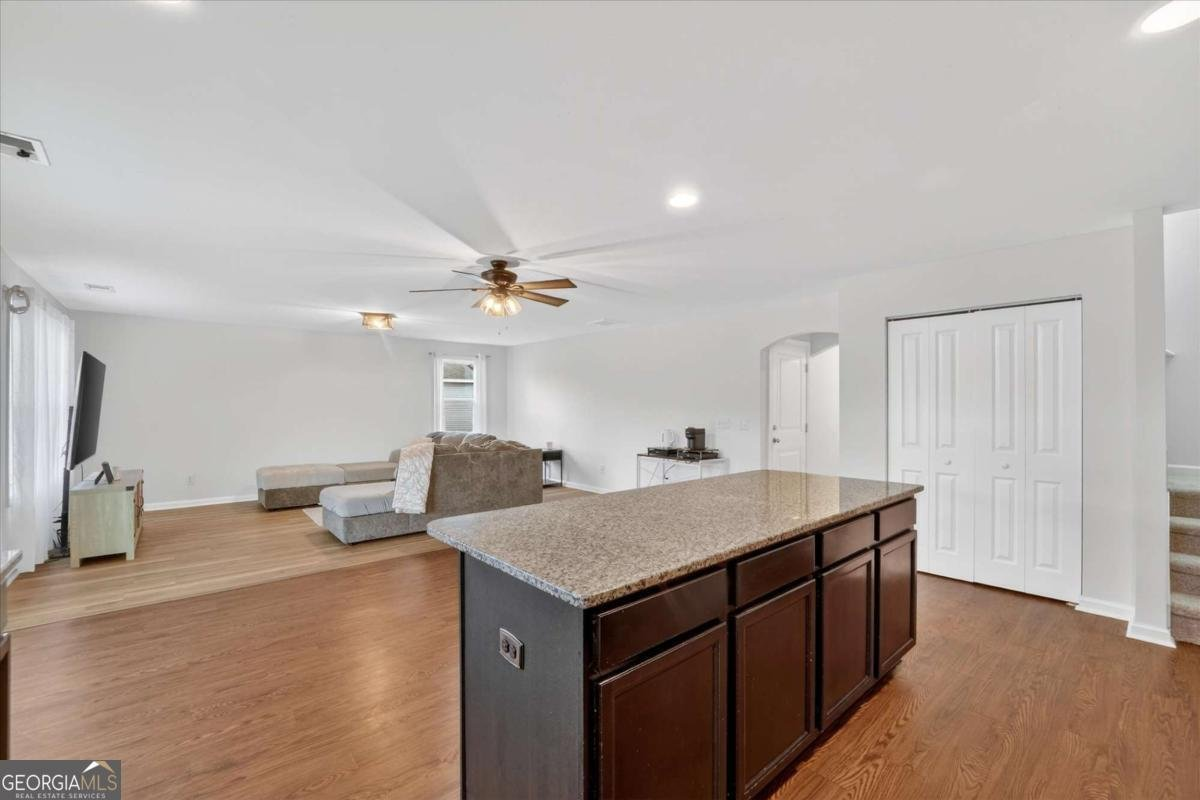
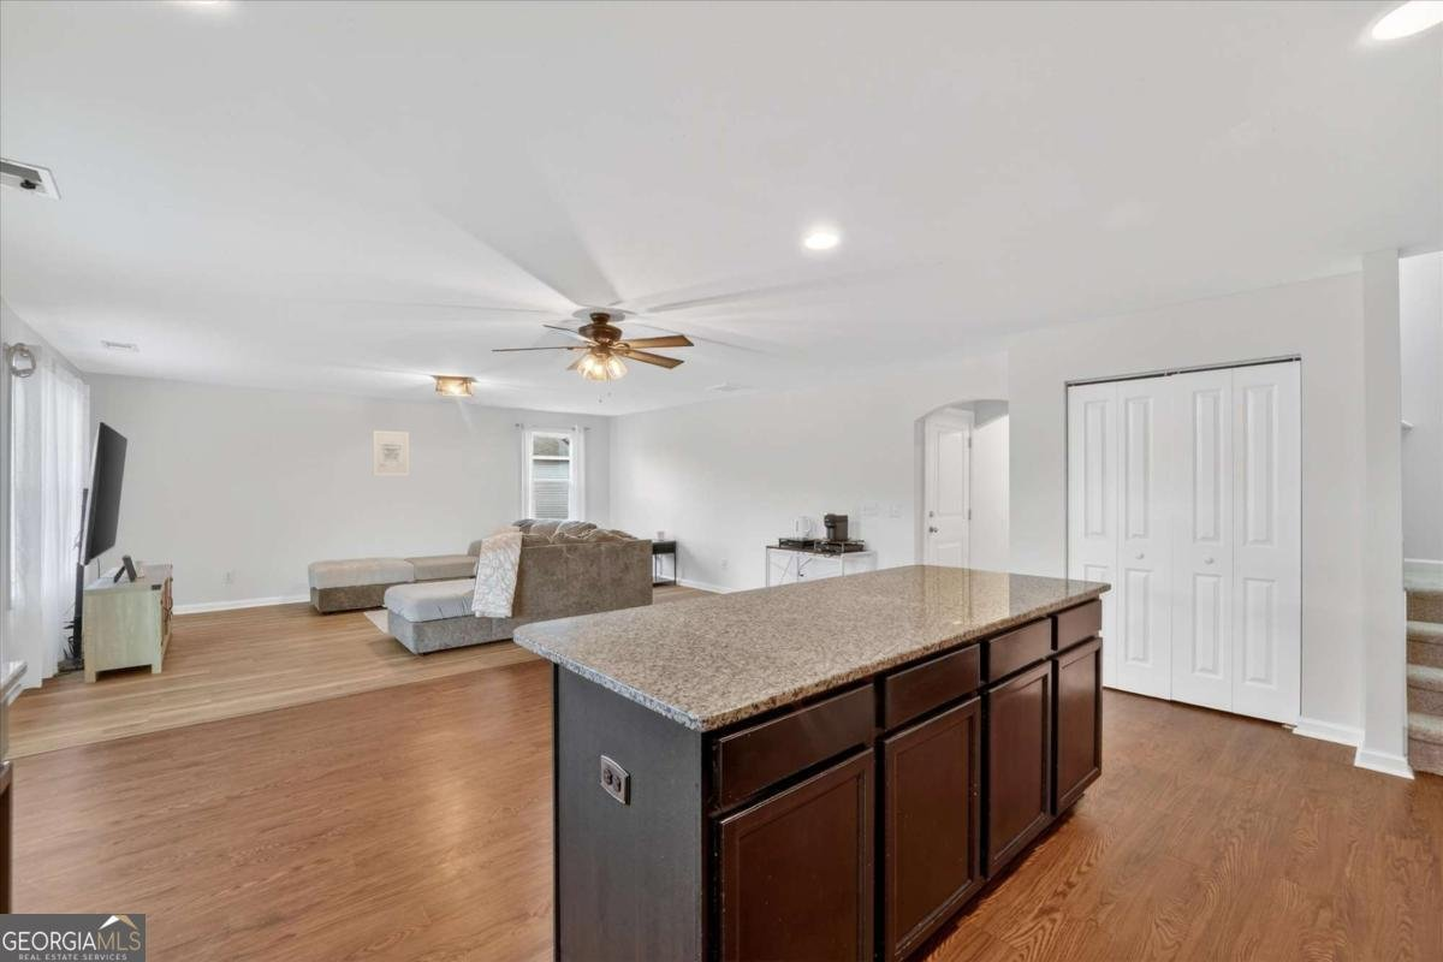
+ wall art [372,429,410,477]
